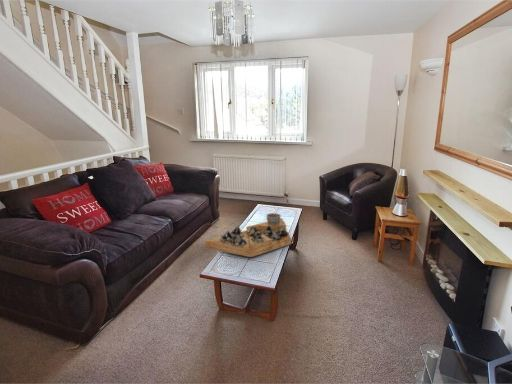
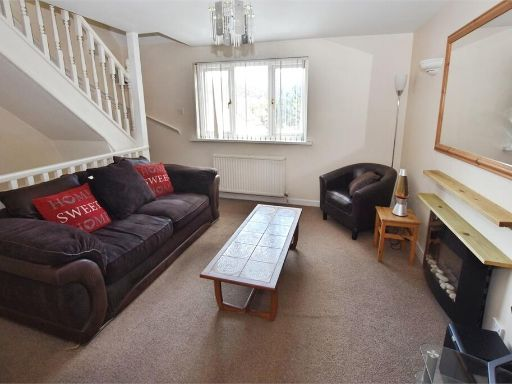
- decorative tray [204,212,292,258]
